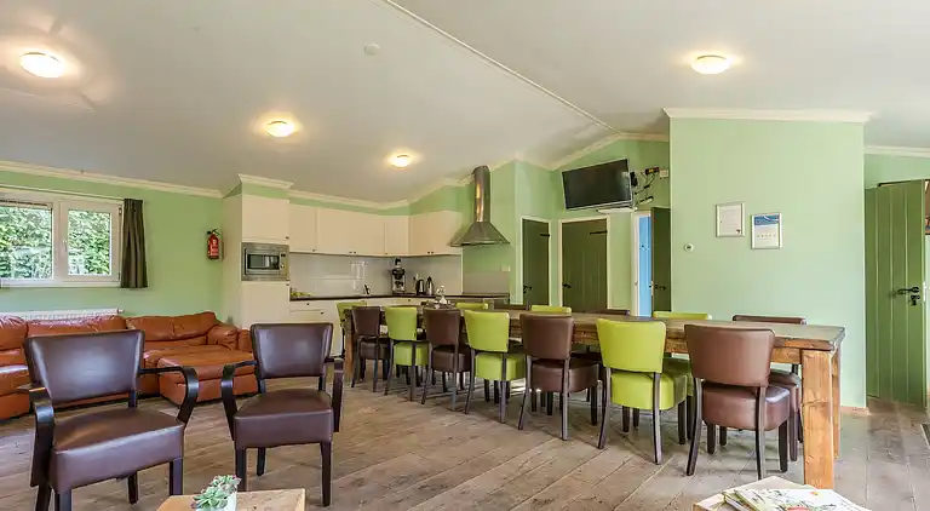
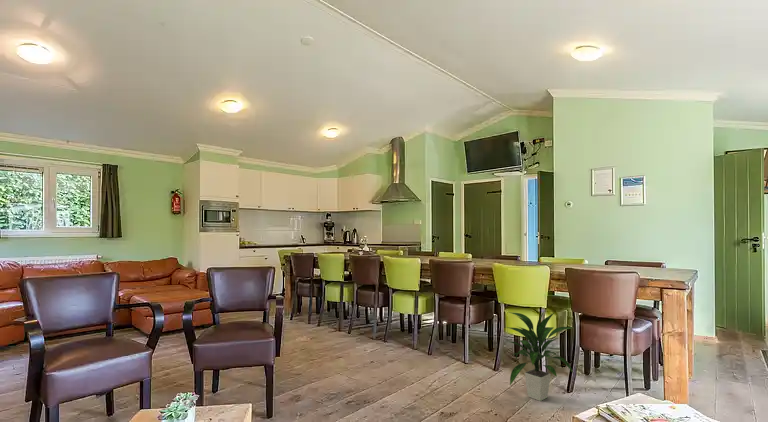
+ indoor plant [506,309,575,402]
